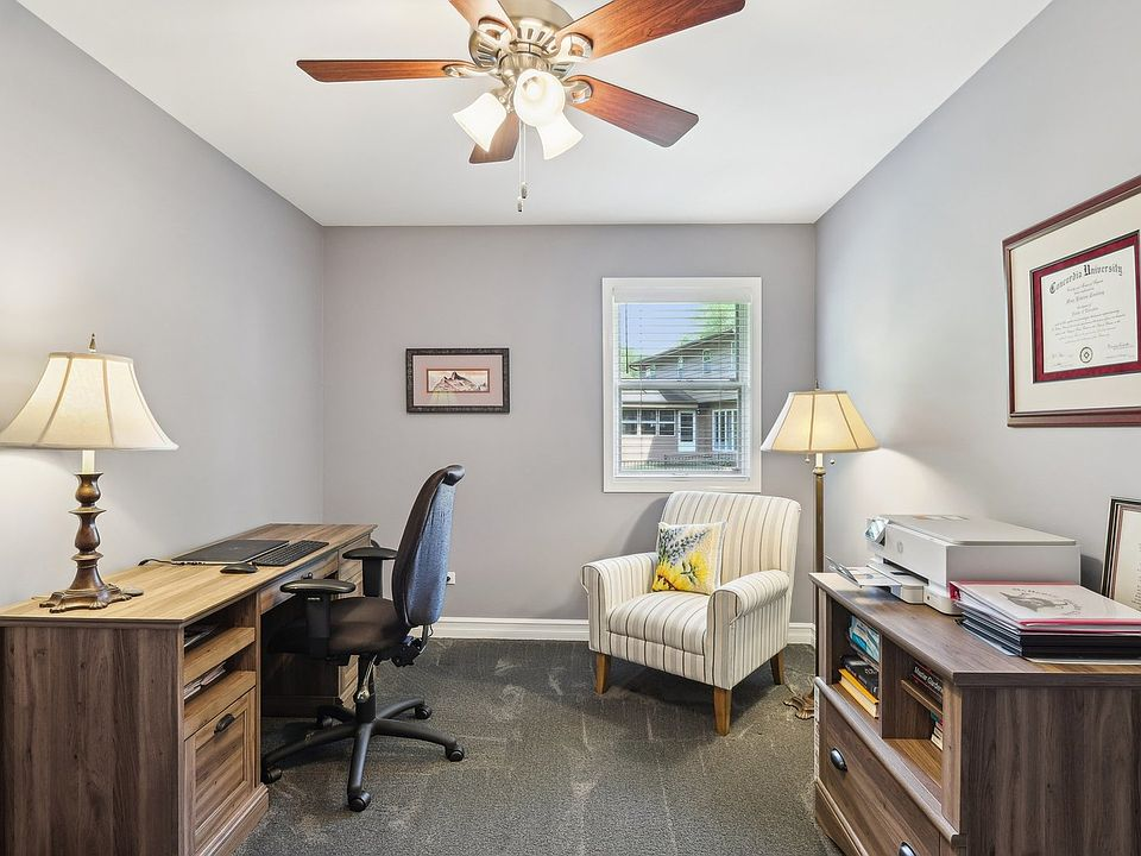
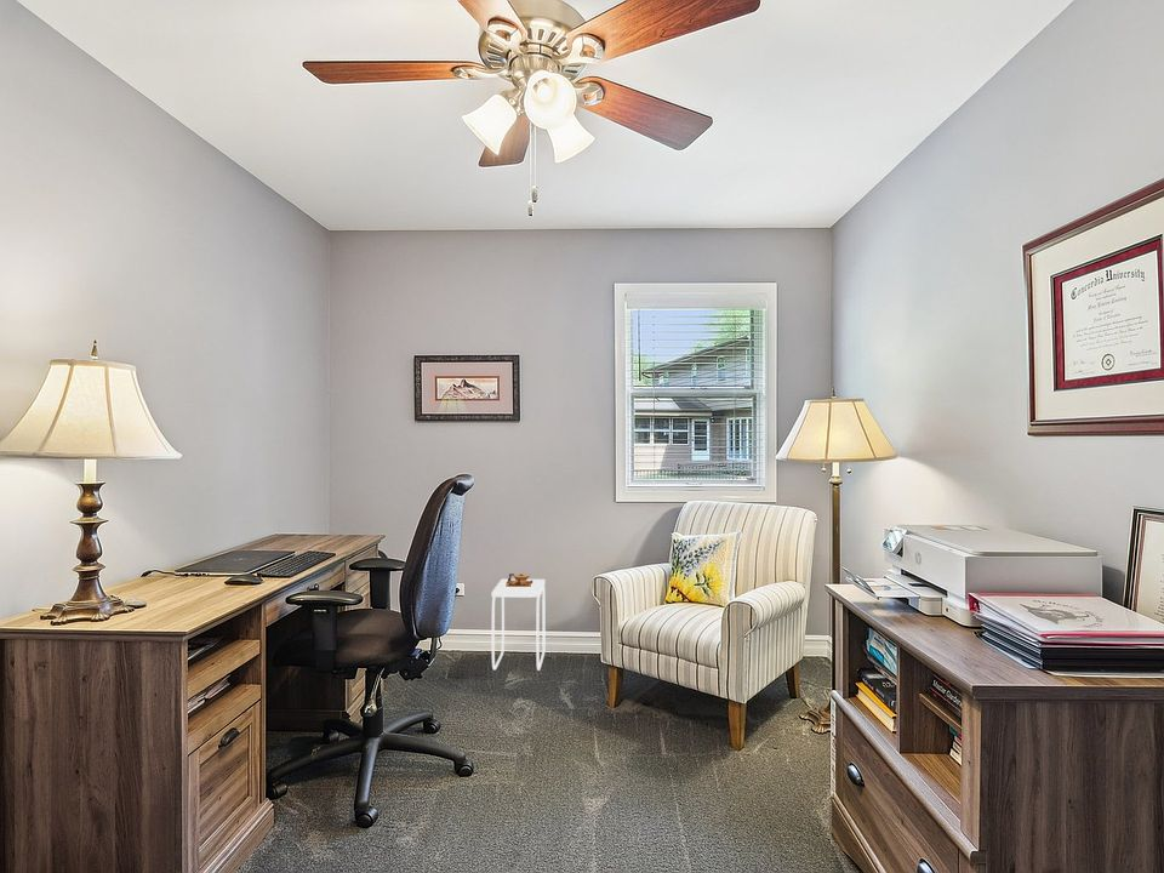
+ side table [491,572,547,672]
